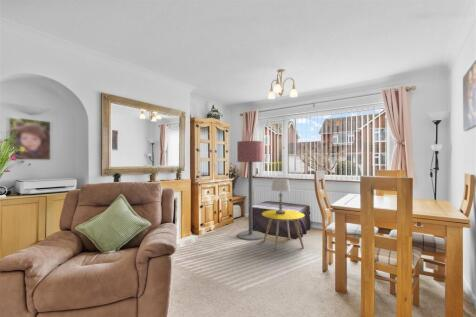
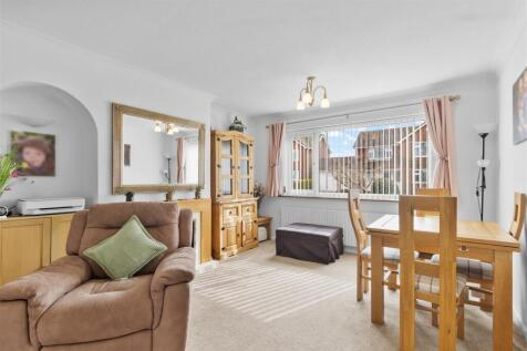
- table lamp [270,177,291,214]
- side table [261,209,306,252]
- floor lamp [236,140,265,241]
